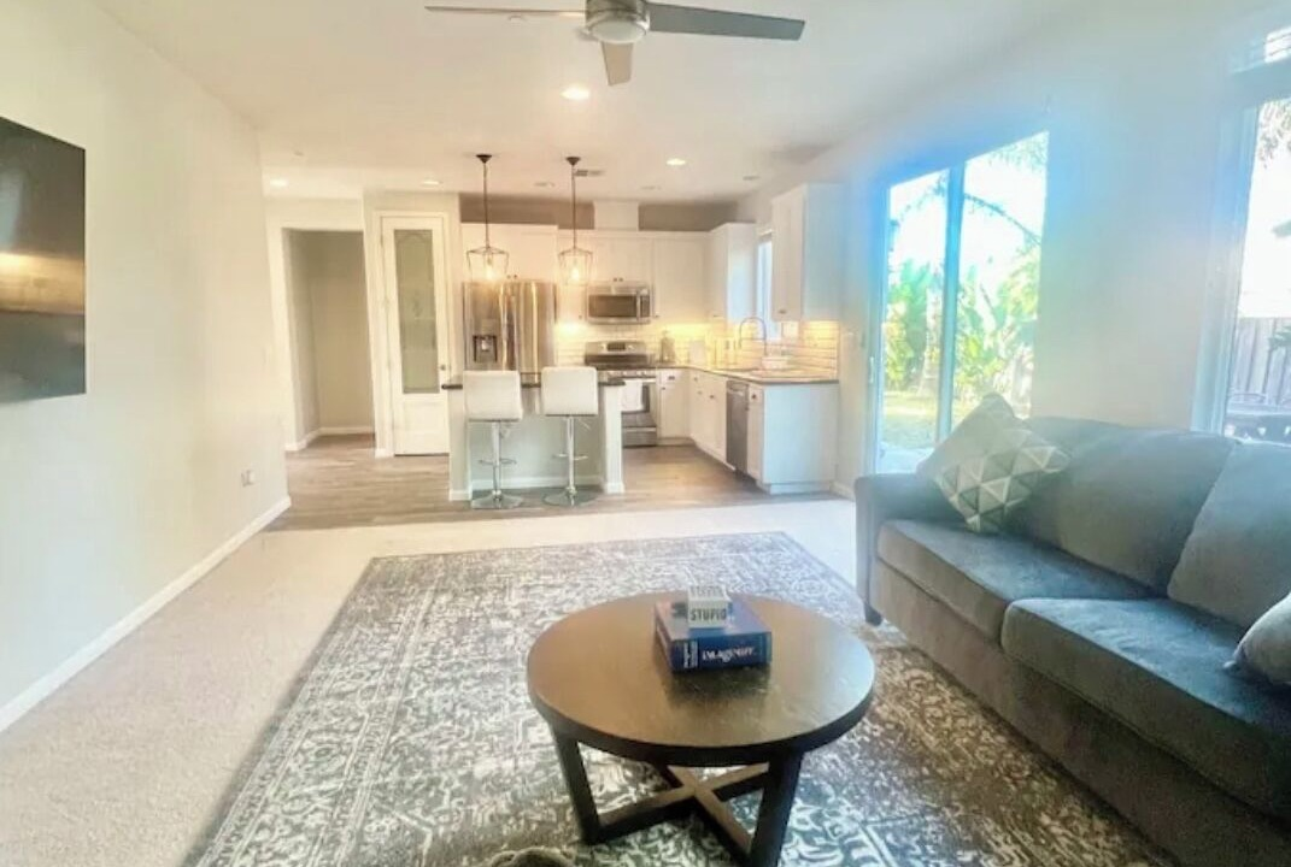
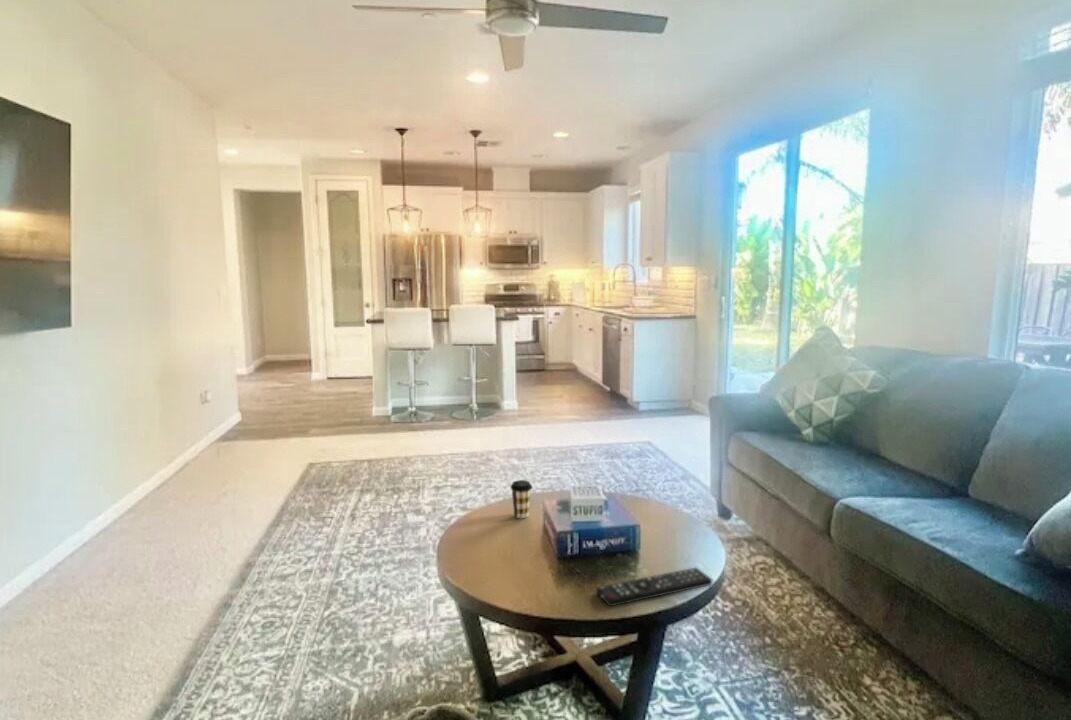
+ coffee cup [509,479,533,519]
+ remote control [595,566,713,608]
